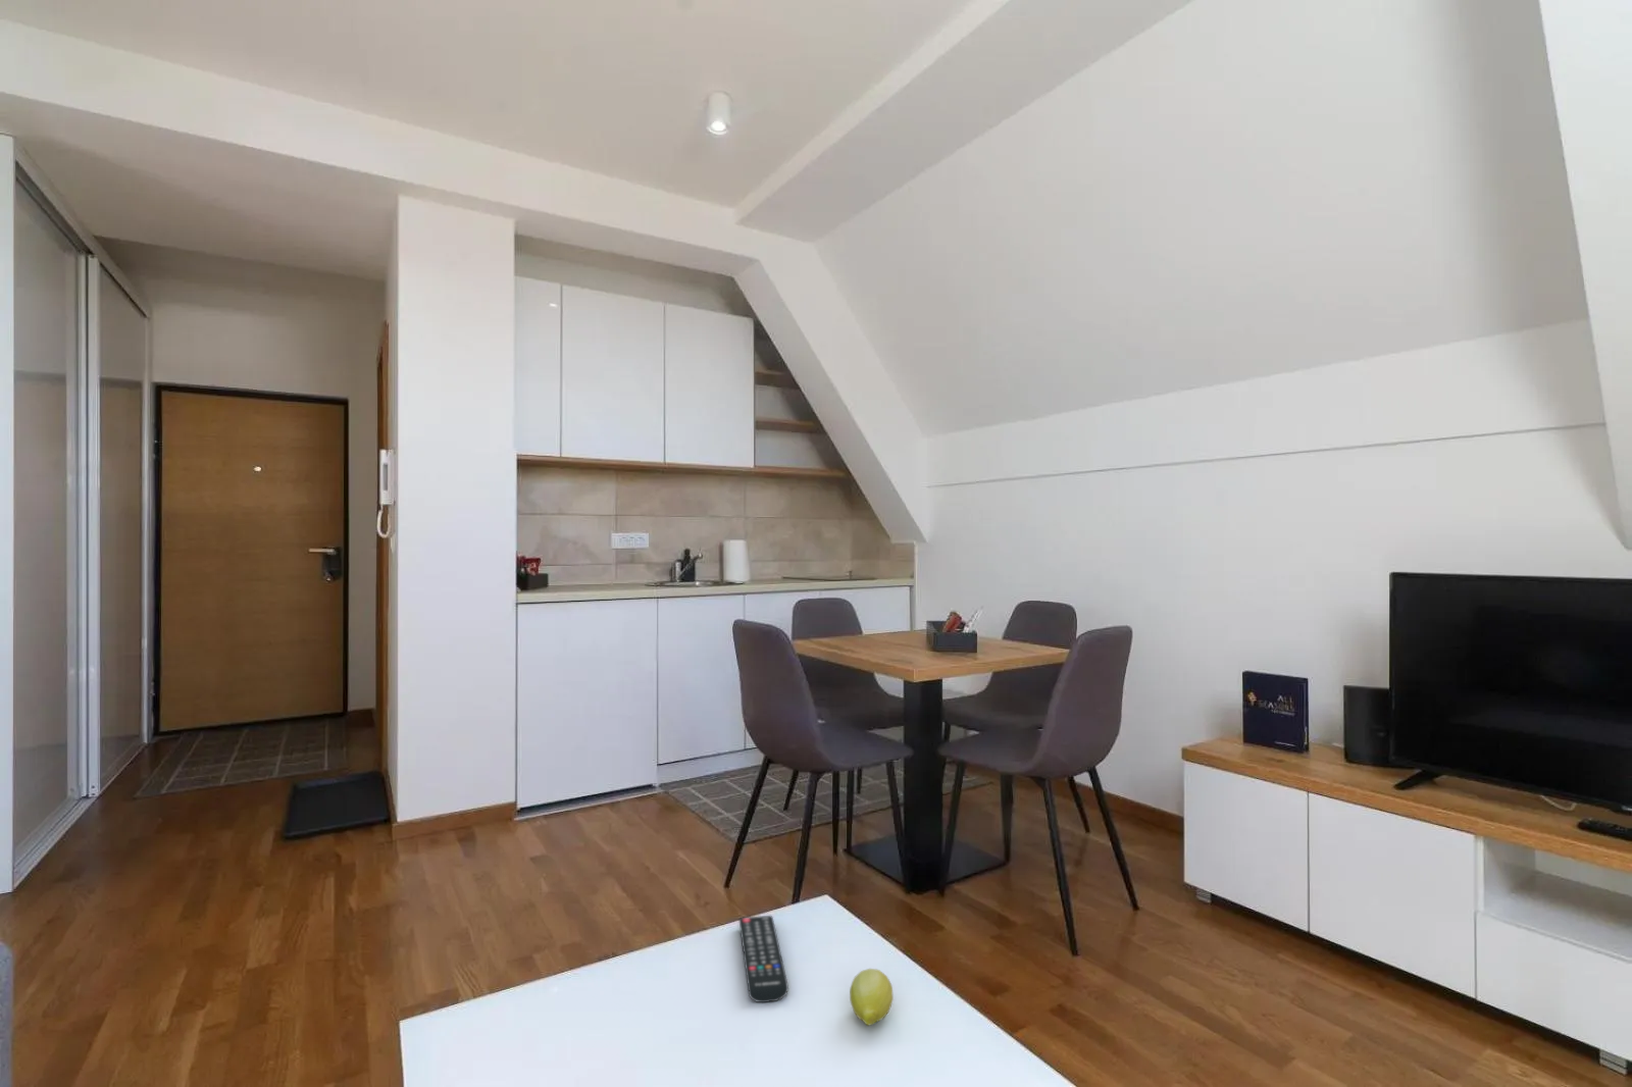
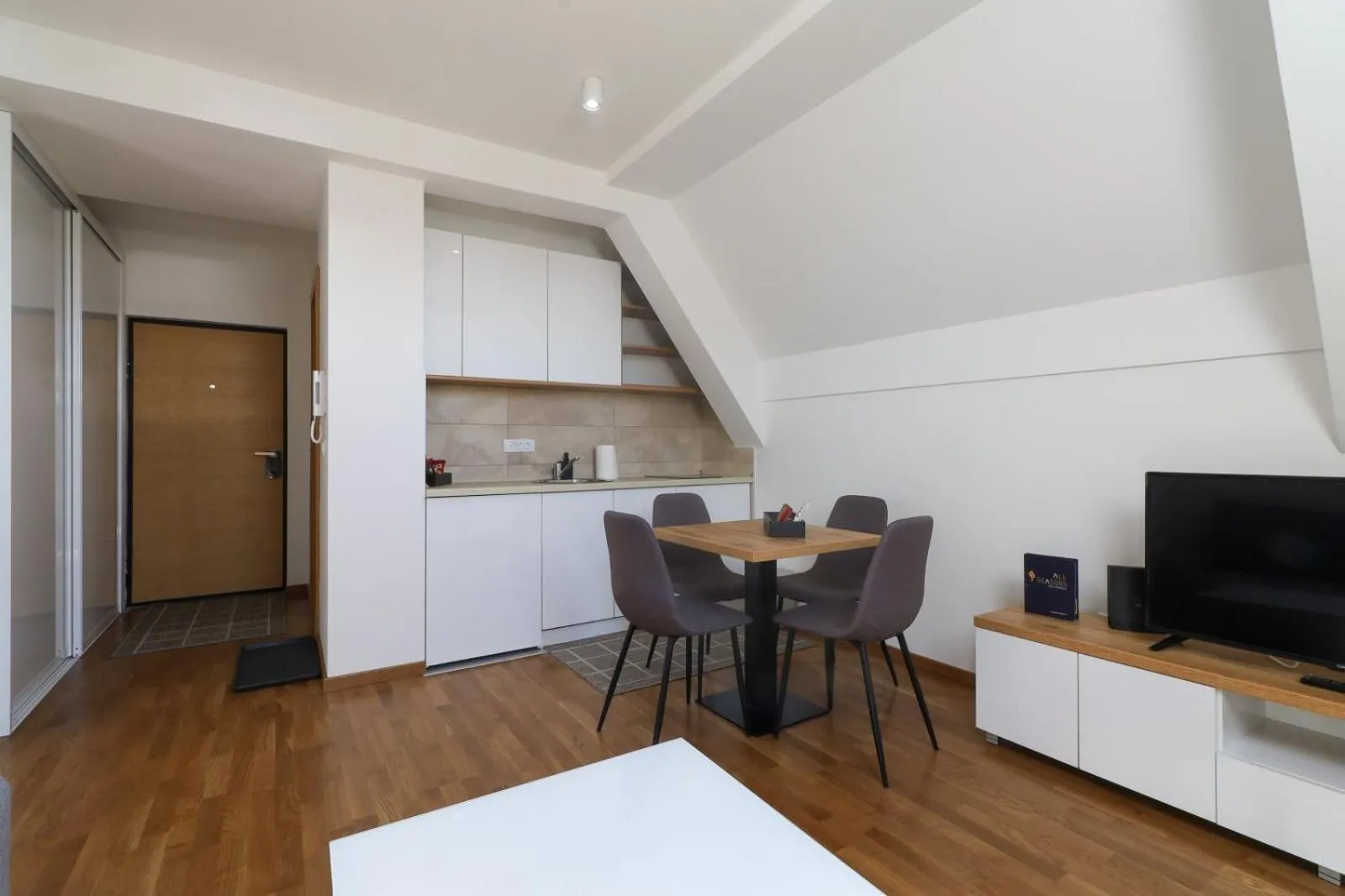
- fruit [848,968,894,1026]
- remote control [738,915,790,1003]
